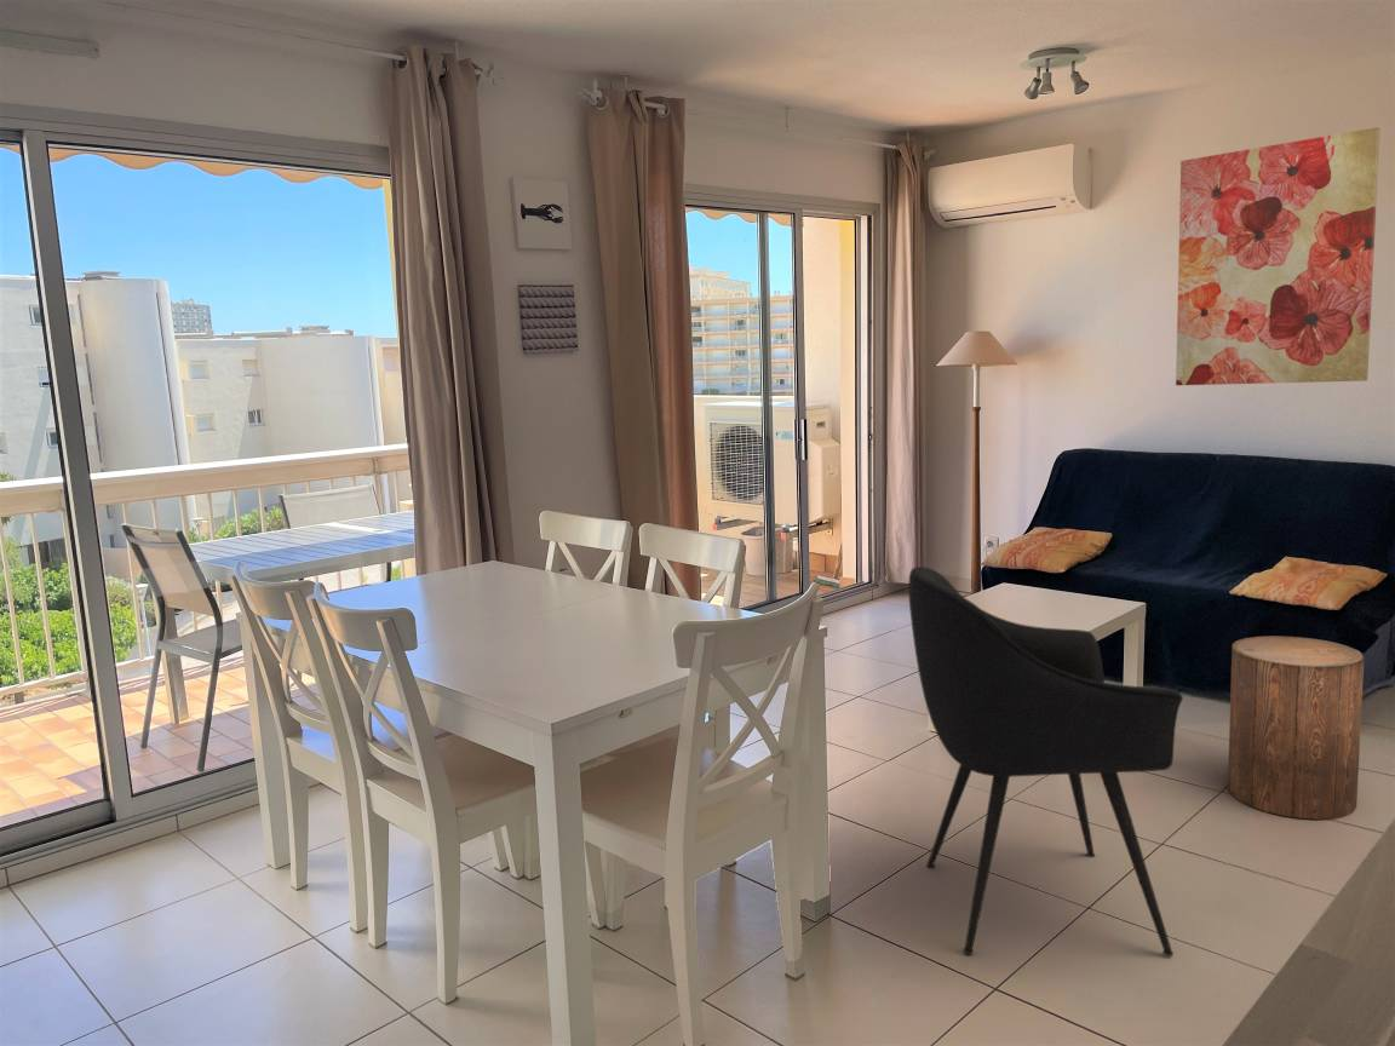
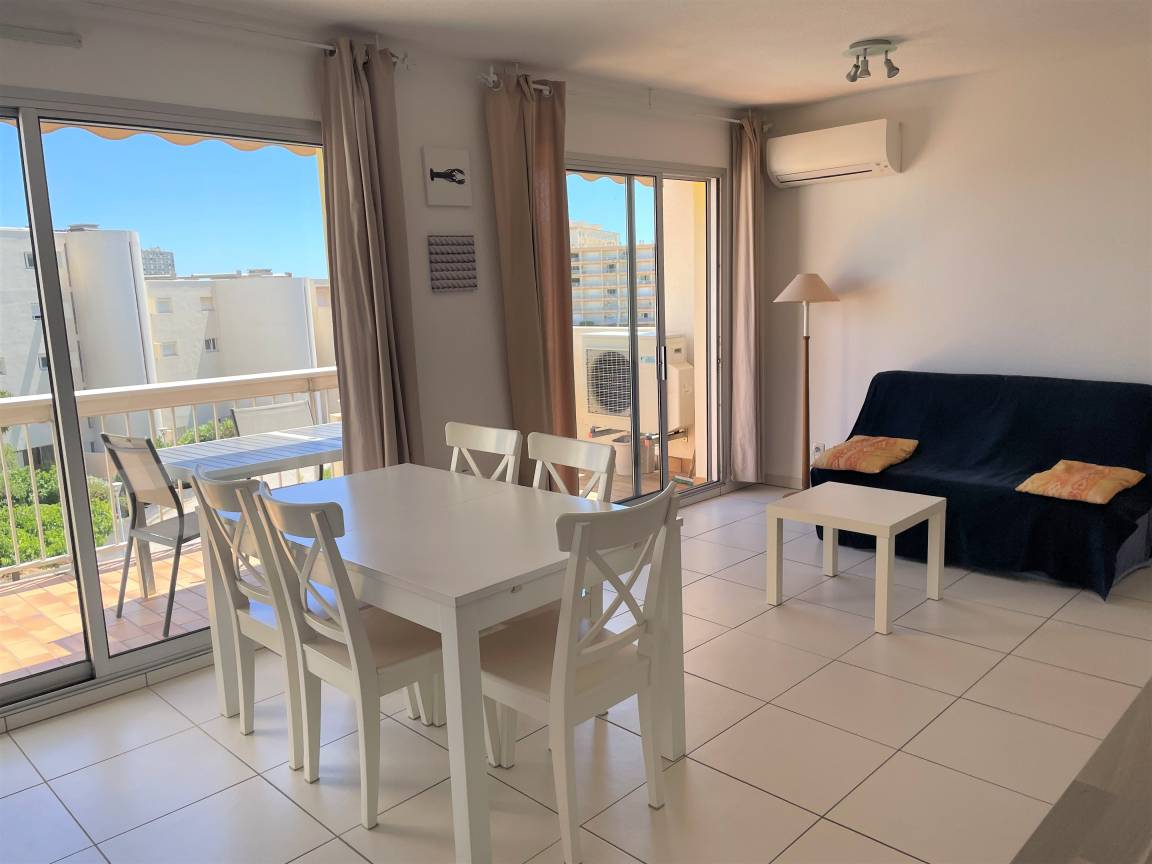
- wall art [1175,126,1382,386]
- armchair [907,565,1184,958]
- stool [1227,634,1365,821]
